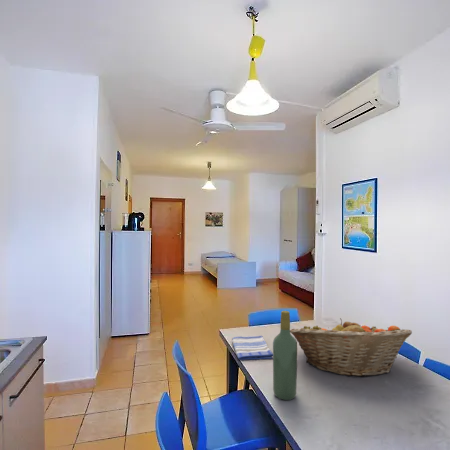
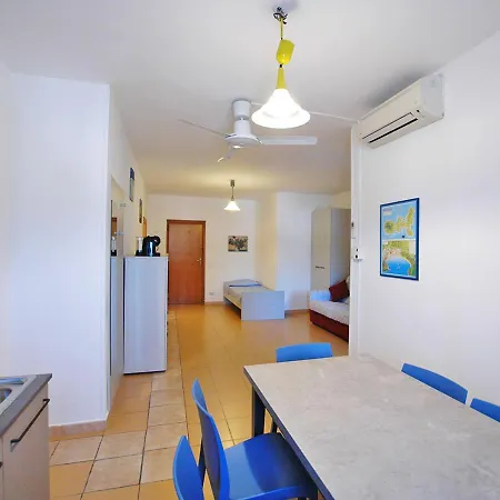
- wine bottle [272,310,298,401]
- fruit basket [290,317,413,378]
- dish towel [231,335,273,361]
